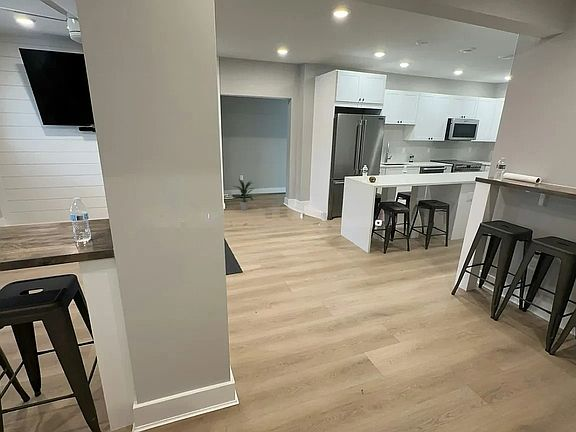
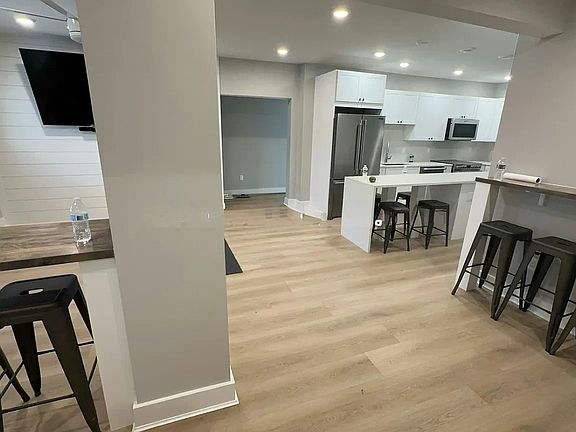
- indoor plant [232,178,256,211]
